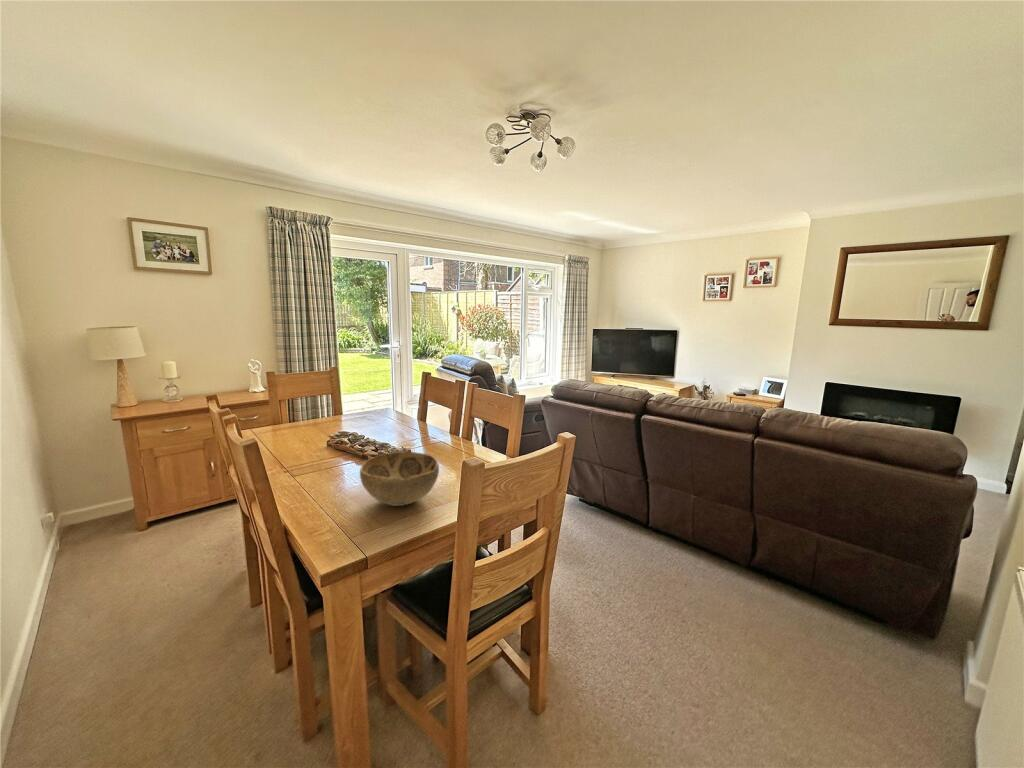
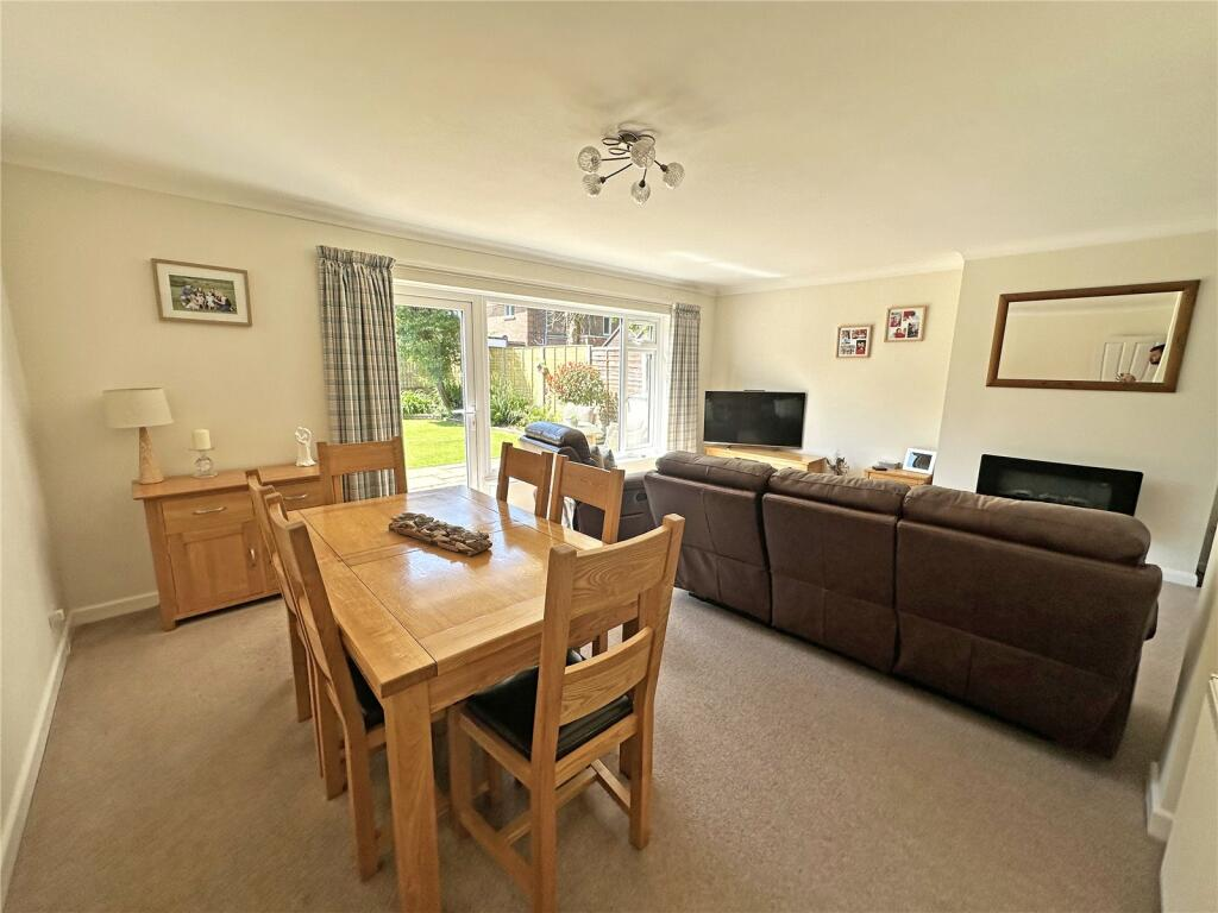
- decorative bowl [359,451,440,507]
